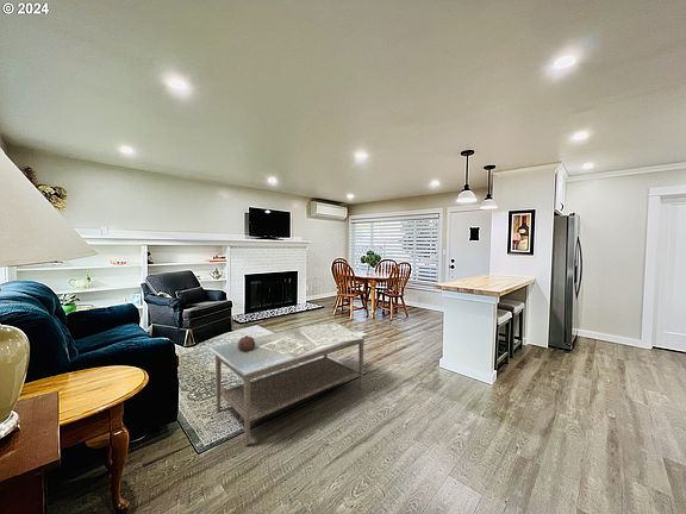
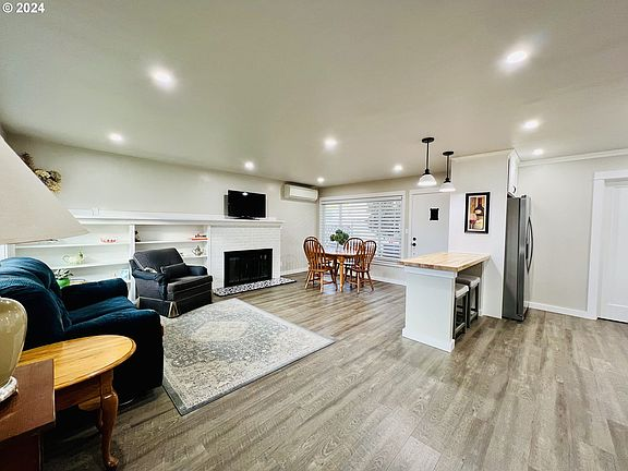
- coffee table [210,320,369,446]
